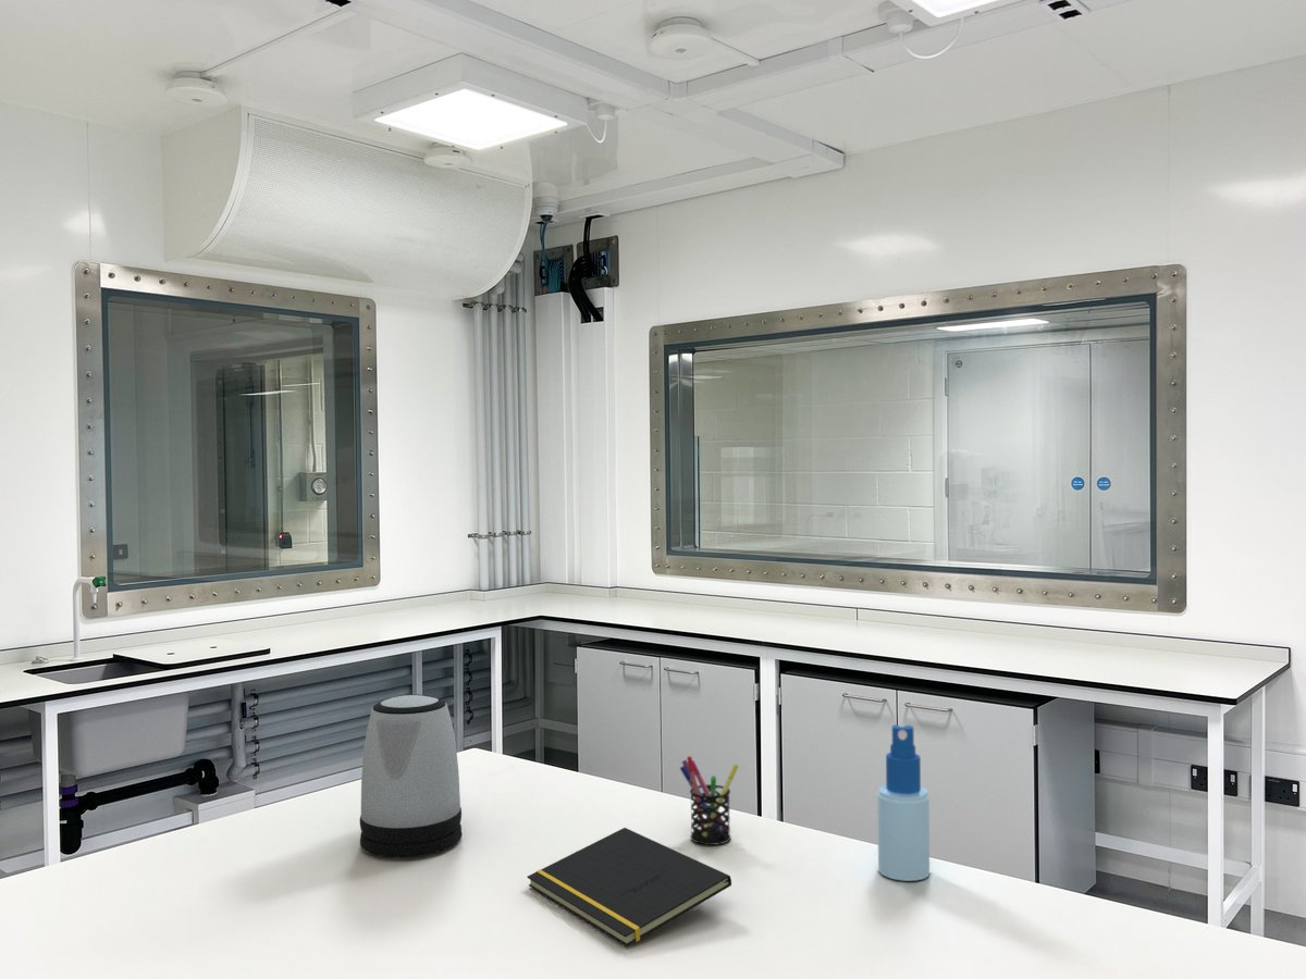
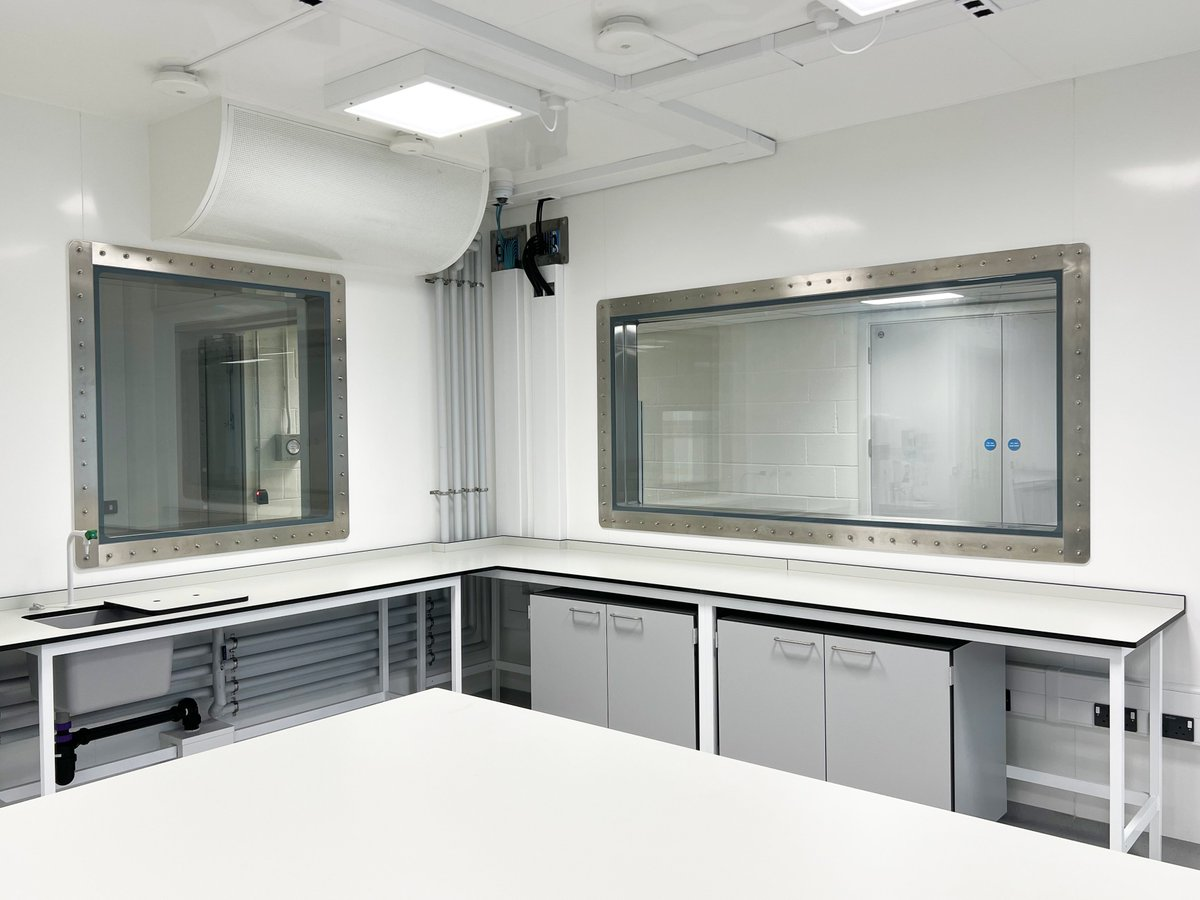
- pen holder [679,755,740,846]
- spray bottle [876,723,931,882]
- notepad [526,827,732,947]
- kettle [359,693,463,859]
